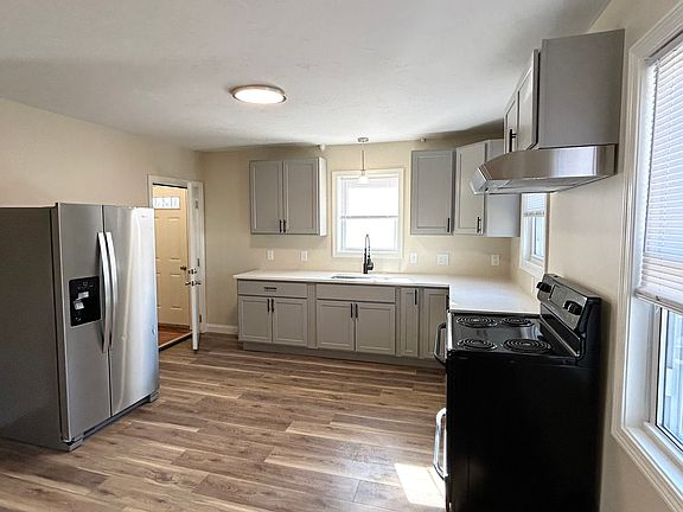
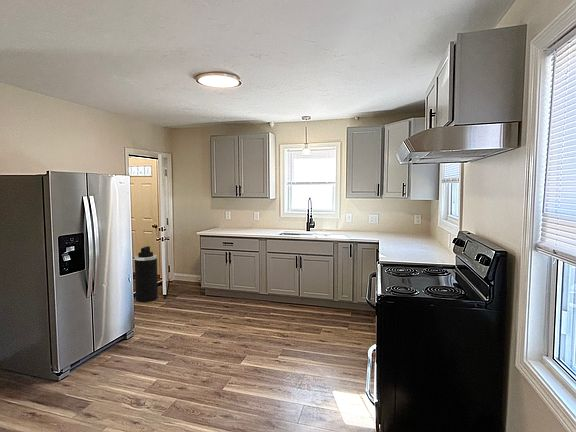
+ trash can [134,245,159,303]
